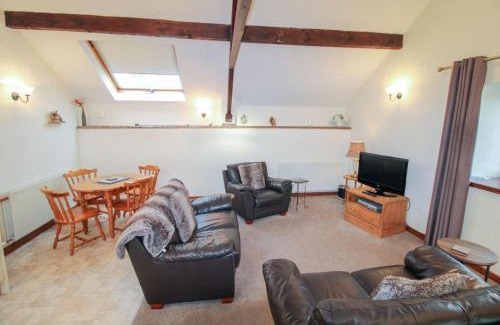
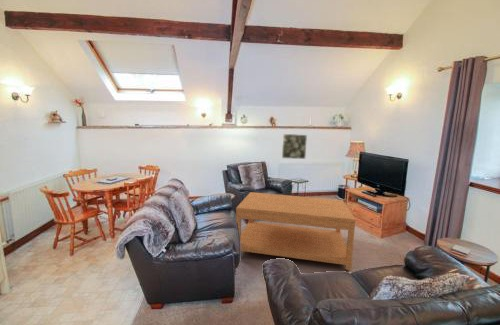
+ coffee table [235,191,357,271]
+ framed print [281,133,308,160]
